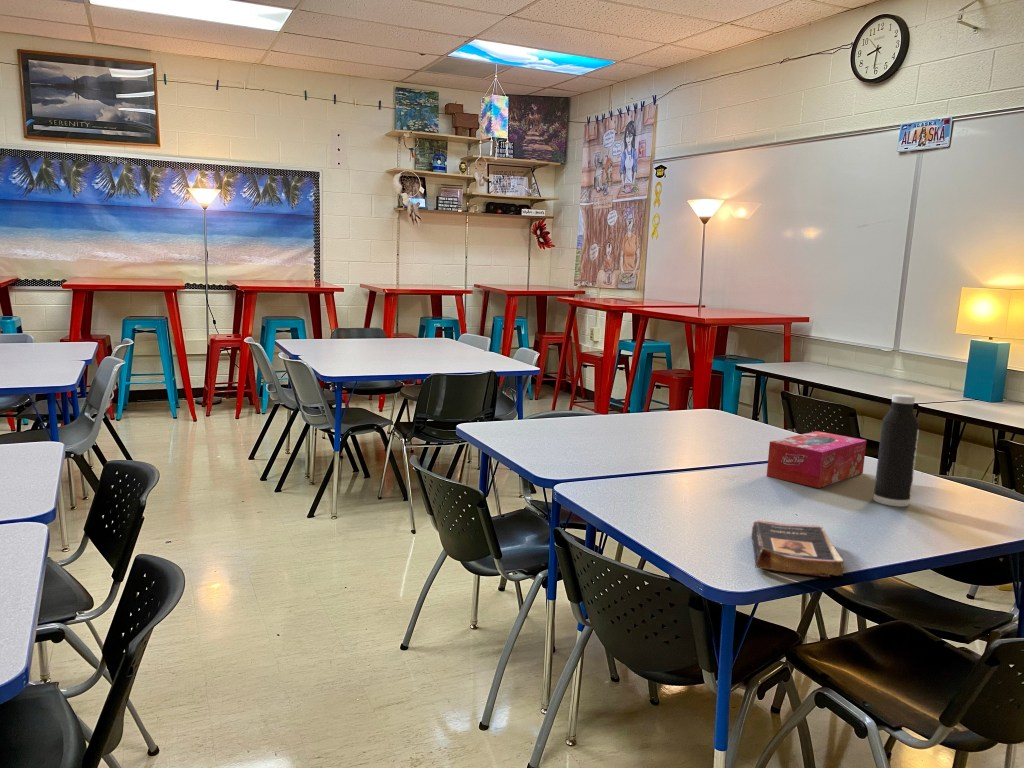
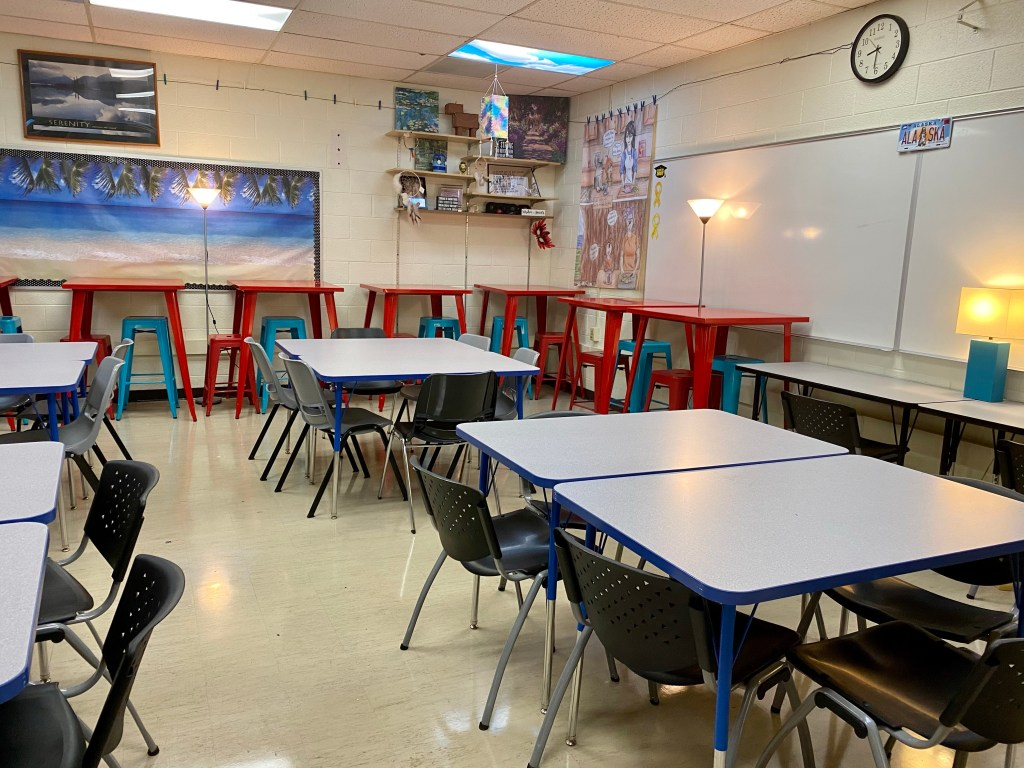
- tissue box [766,430,867,489]
- book [751,519,845,578]
- water bottle [872,393,920,508]
